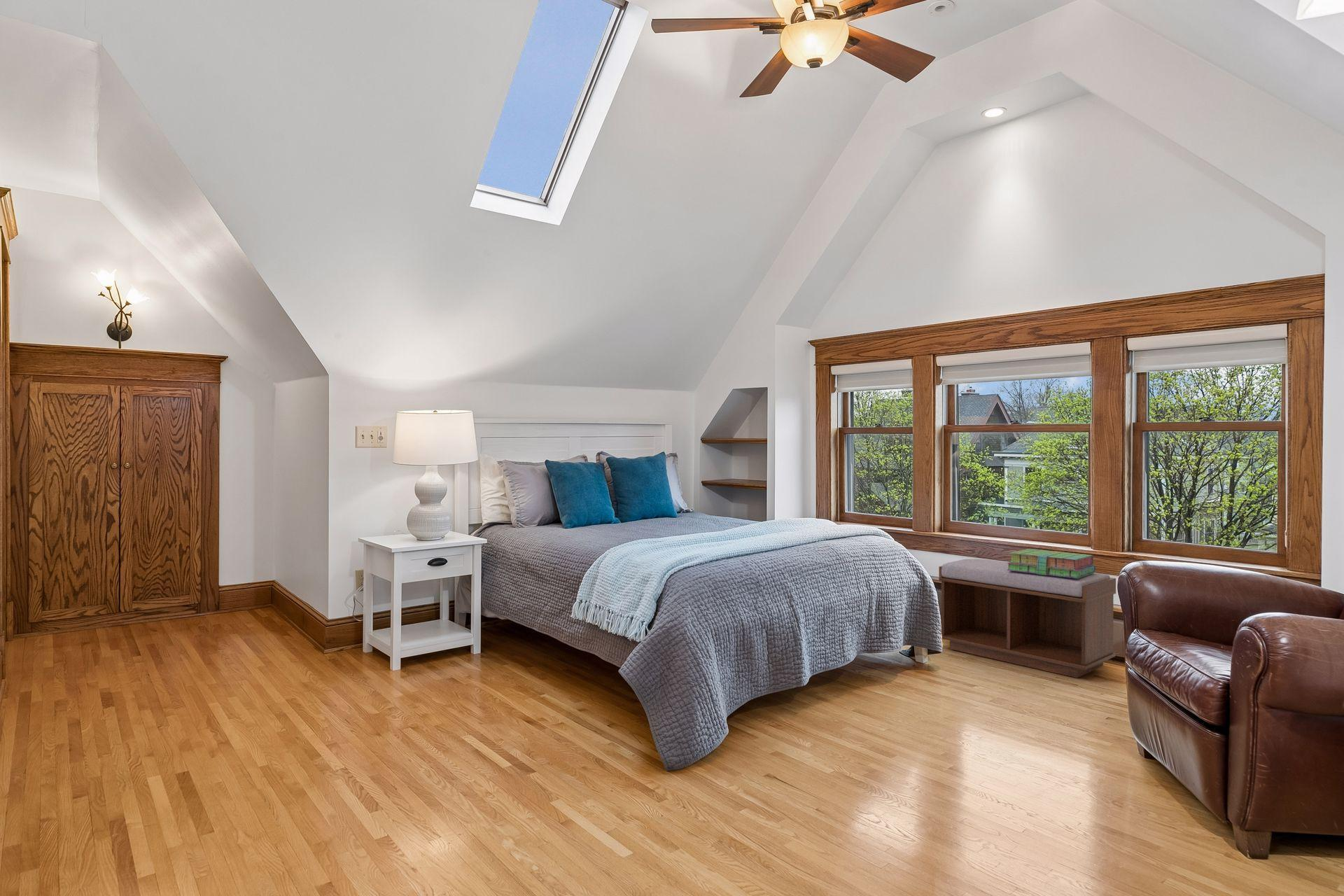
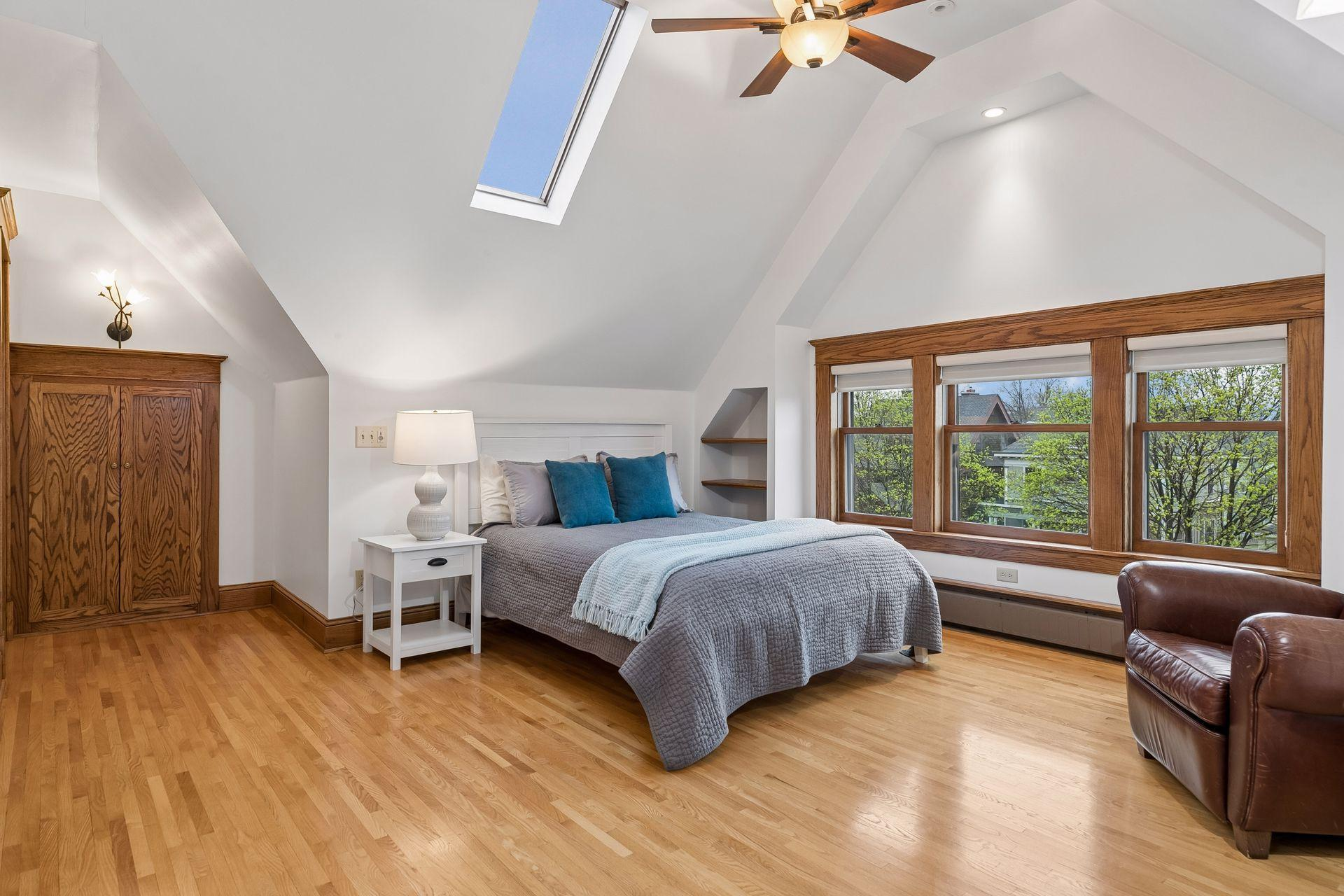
- stack of books [1008,548,1096,579]
- bench [938,559,1117,678]
